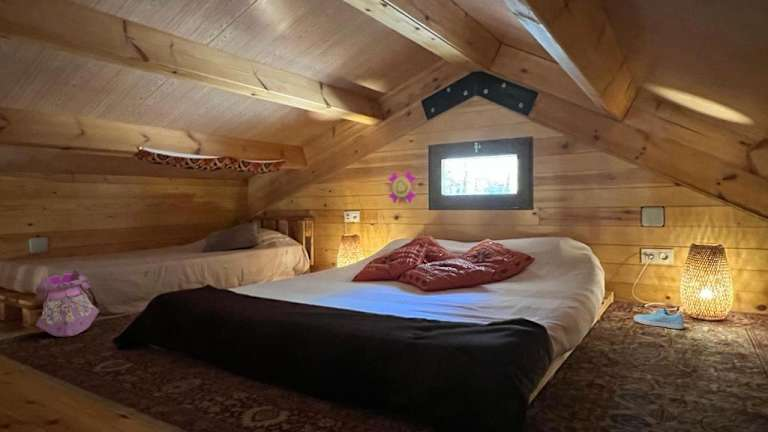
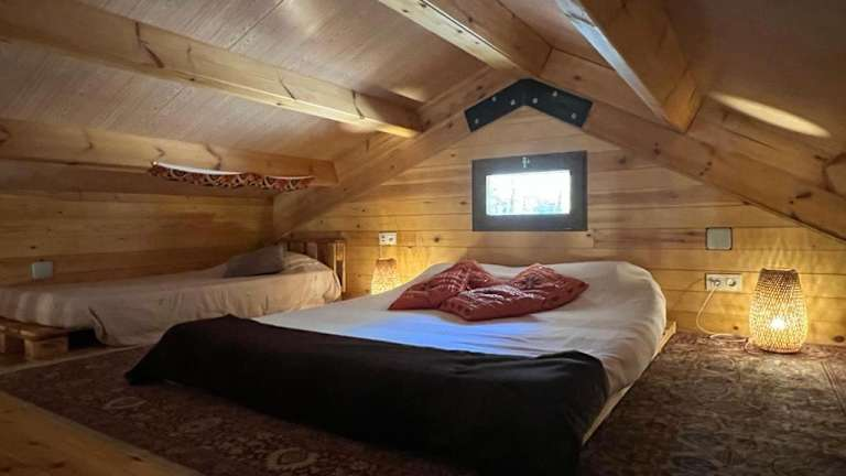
- wall ornament [387,169,418,205]
- backpack [34,269,101,338]
- sneaker [633,307,685,330]
